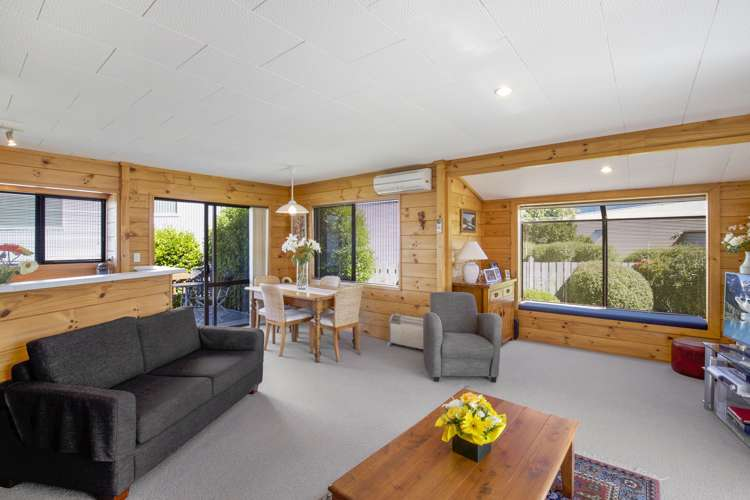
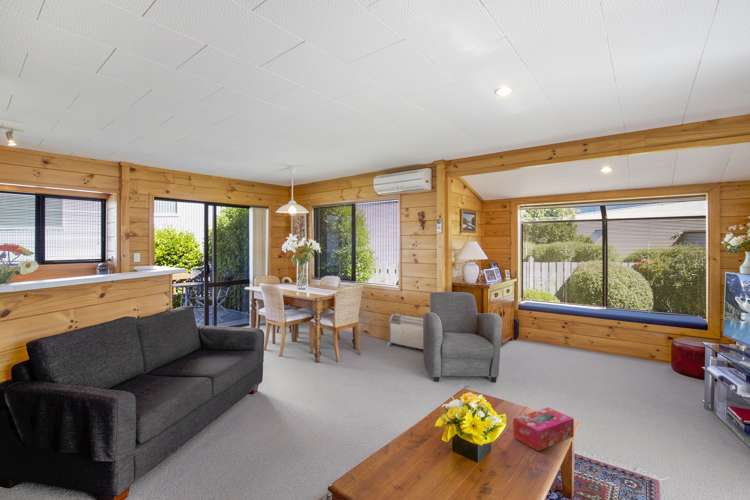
+ tissue box [512,406,575,452]
